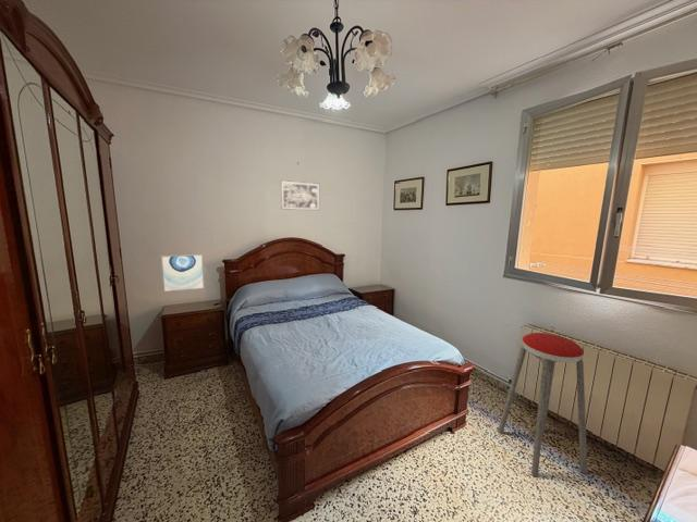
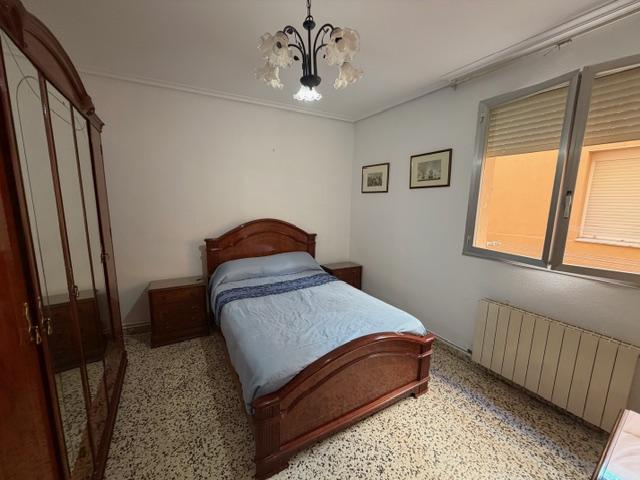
- wall art [280,179,320,211]
- music stool [497,332,588,477]
- wall art [160,253,206,294]
